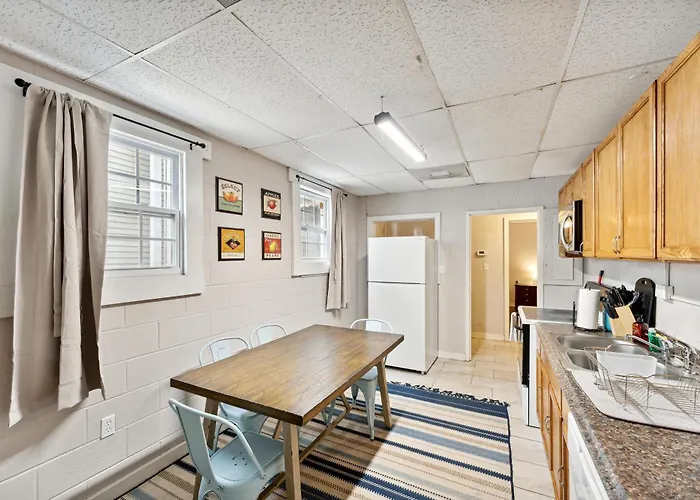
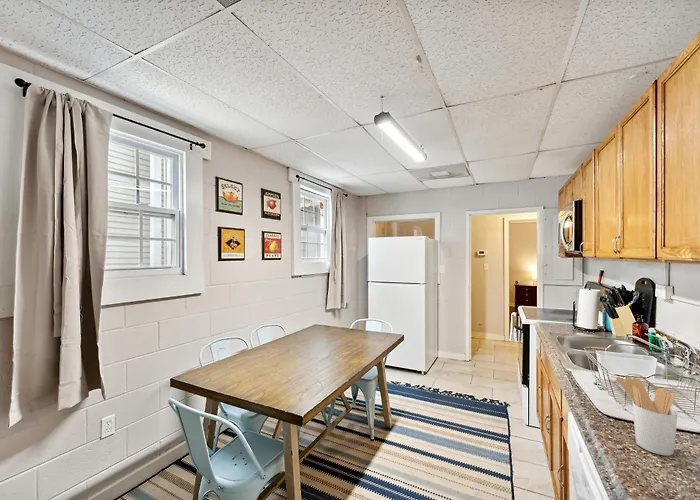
+ utensil holder [615,376,679,457]
